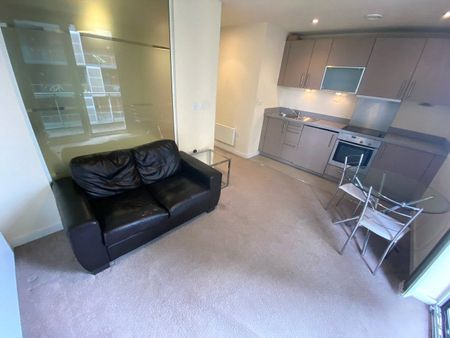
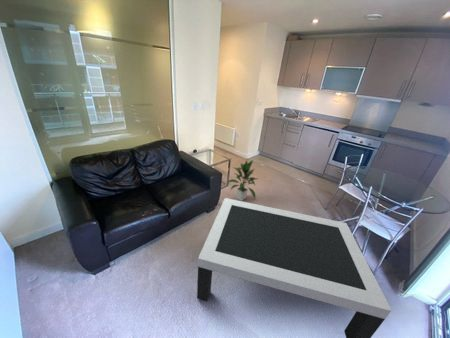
+ indoor plant [226,158,258,201]
+ coffee table [196,197,393,338]
